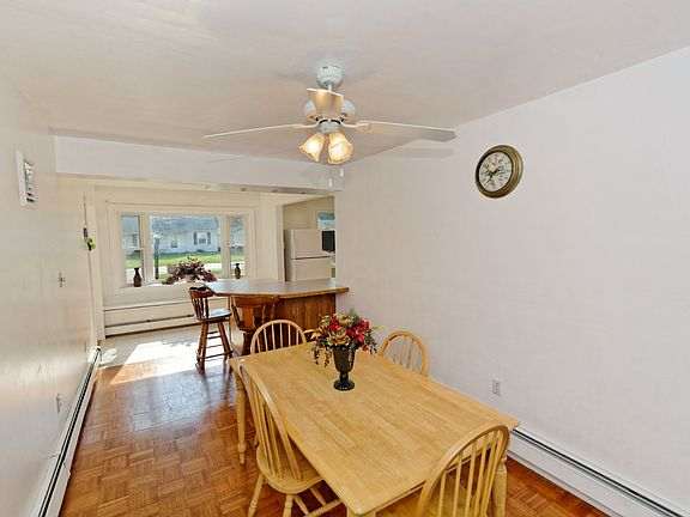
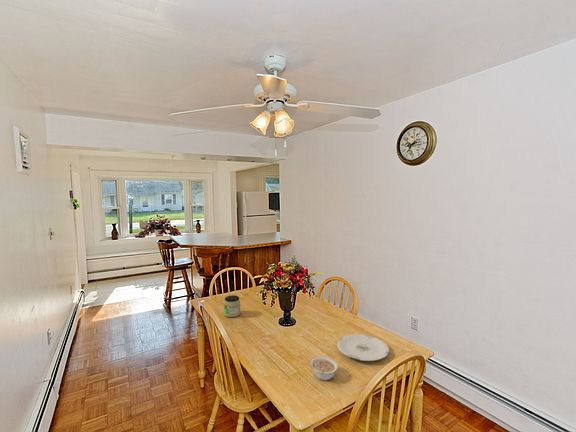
+ plate [336,333,390,362]
+ jar [223,294,241,318]
+ legume [309,356,339,381]
